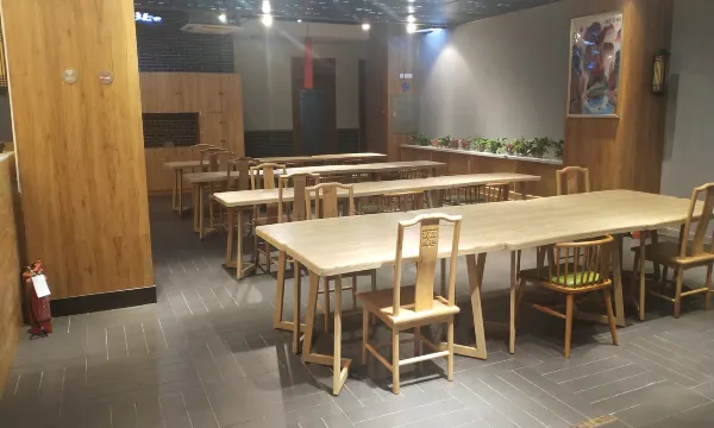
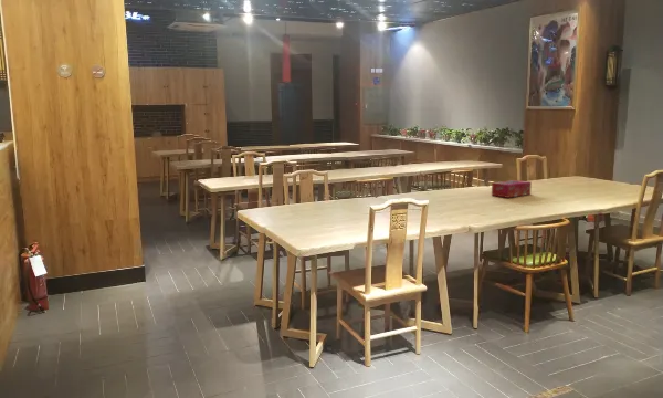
+ tissue box [491,179,533,199]
